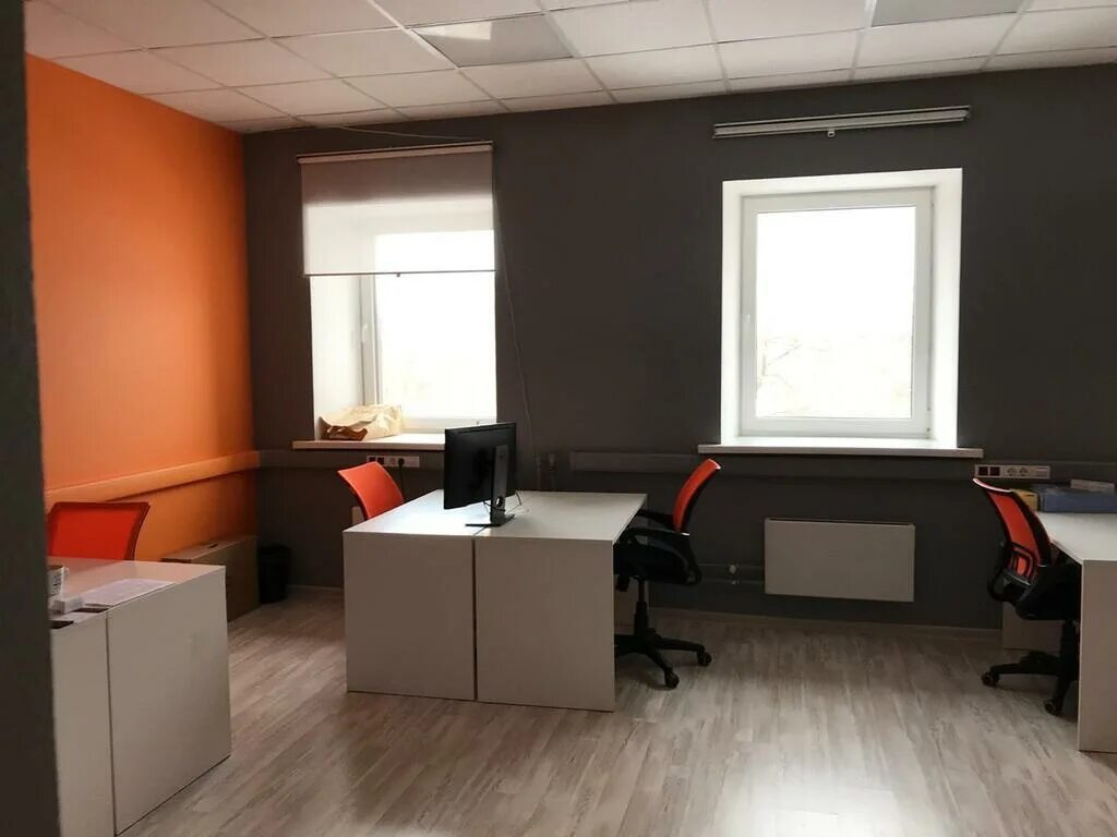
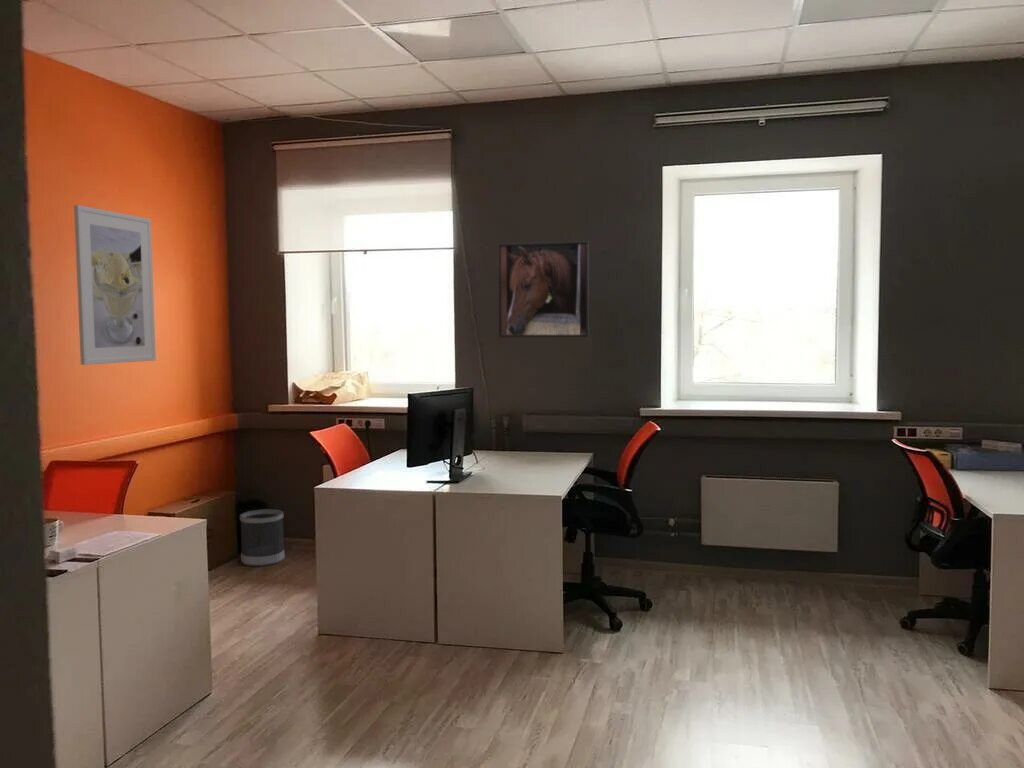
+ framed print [73,204,157,366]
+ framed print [497,240,590,338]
+ wastebasket [239,508,286,567]
